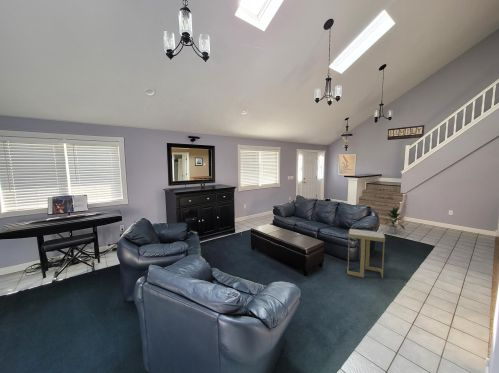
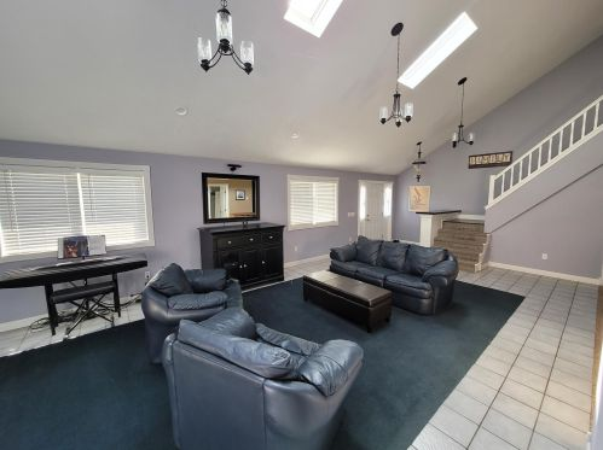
- indoor plant [381,206,406,235]
- side table [346,228,386,279]
